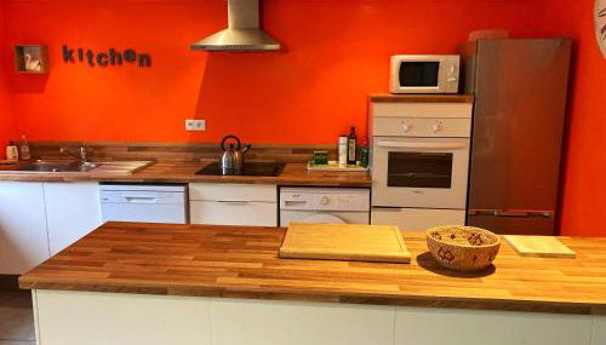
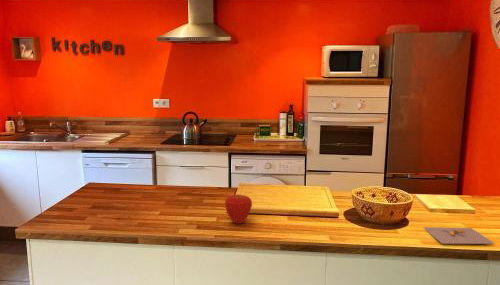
+ apple [224,193,253,225]
+ banana [422,226,496,245]
